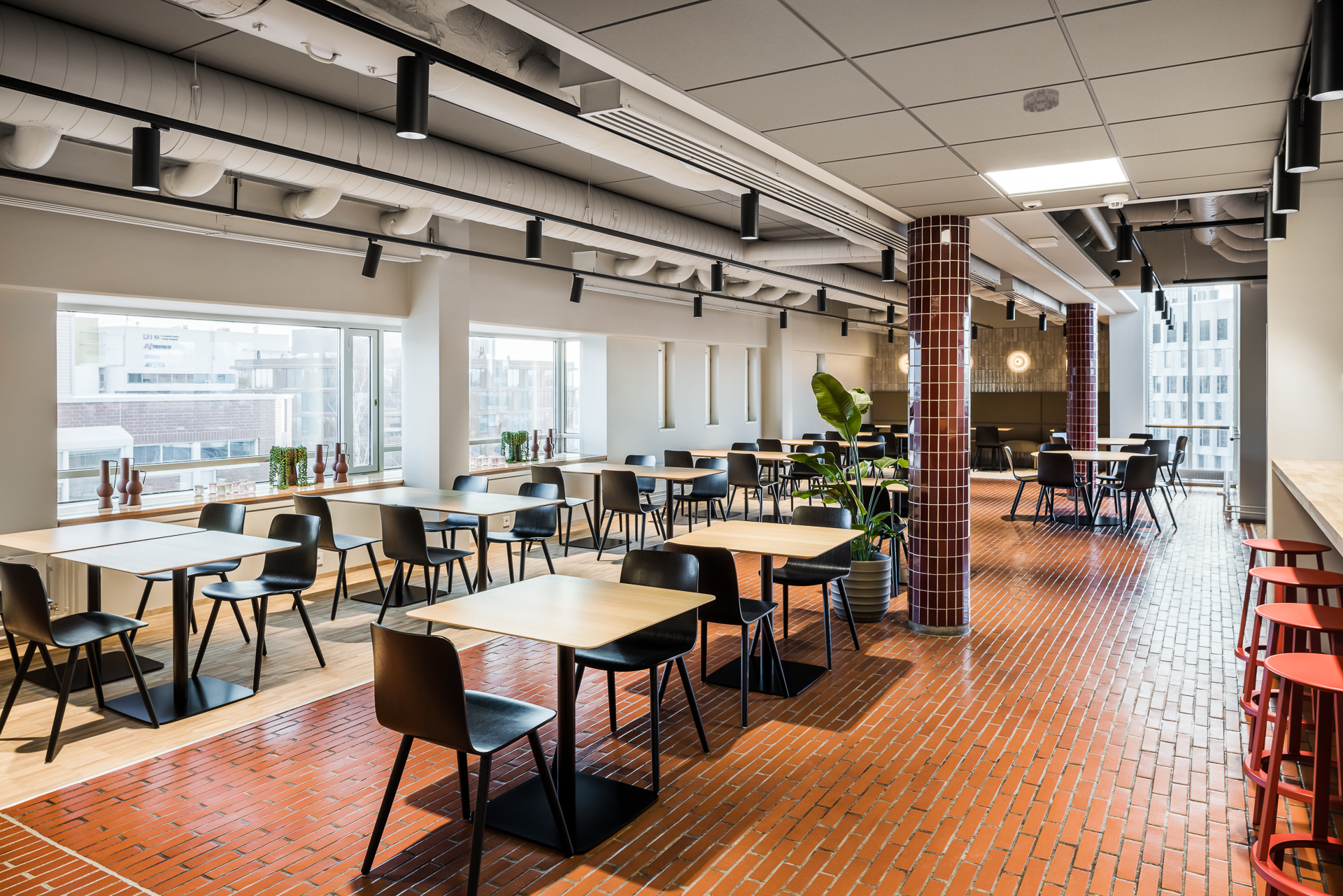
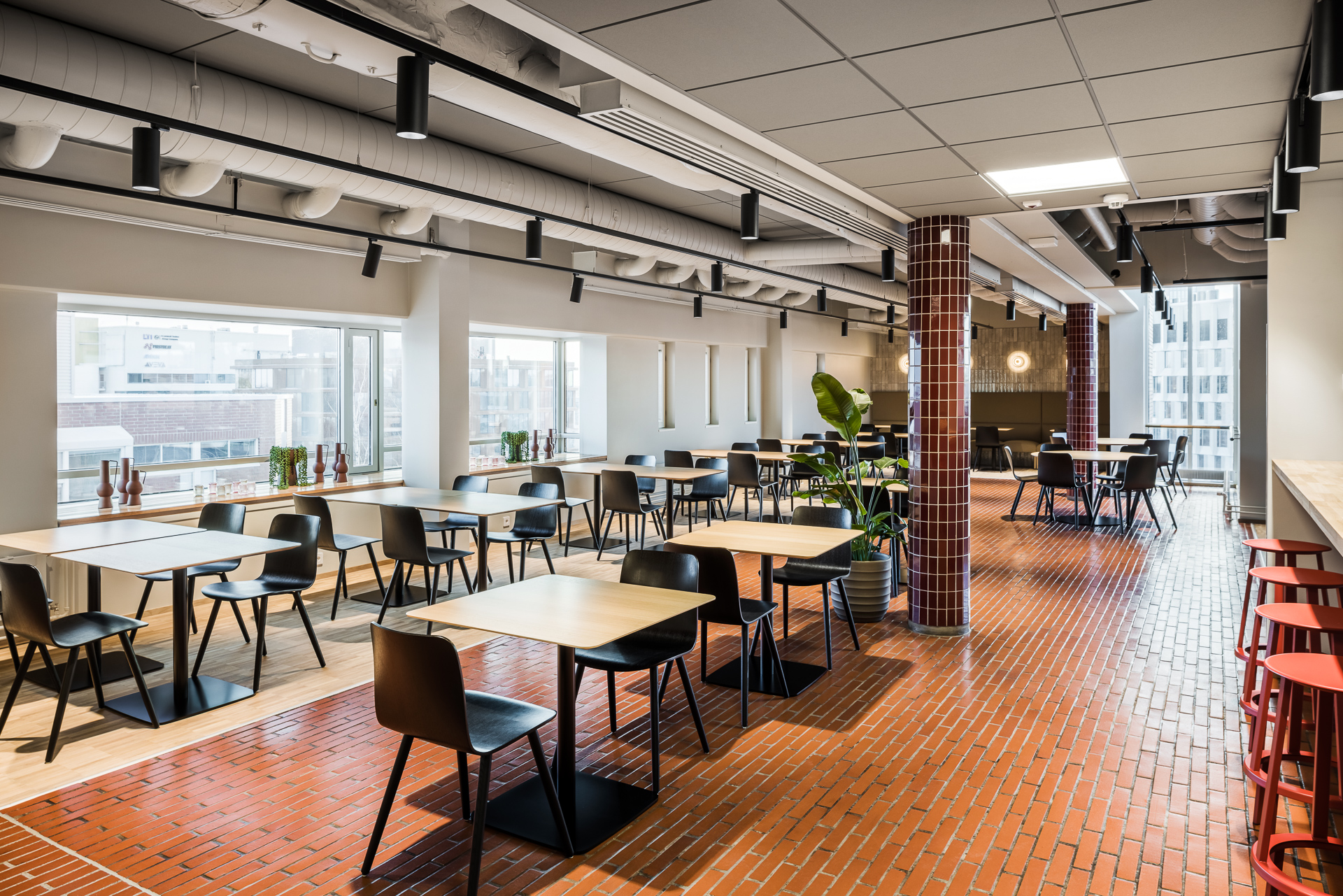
- smoke detector [1023,87,1060,113]
